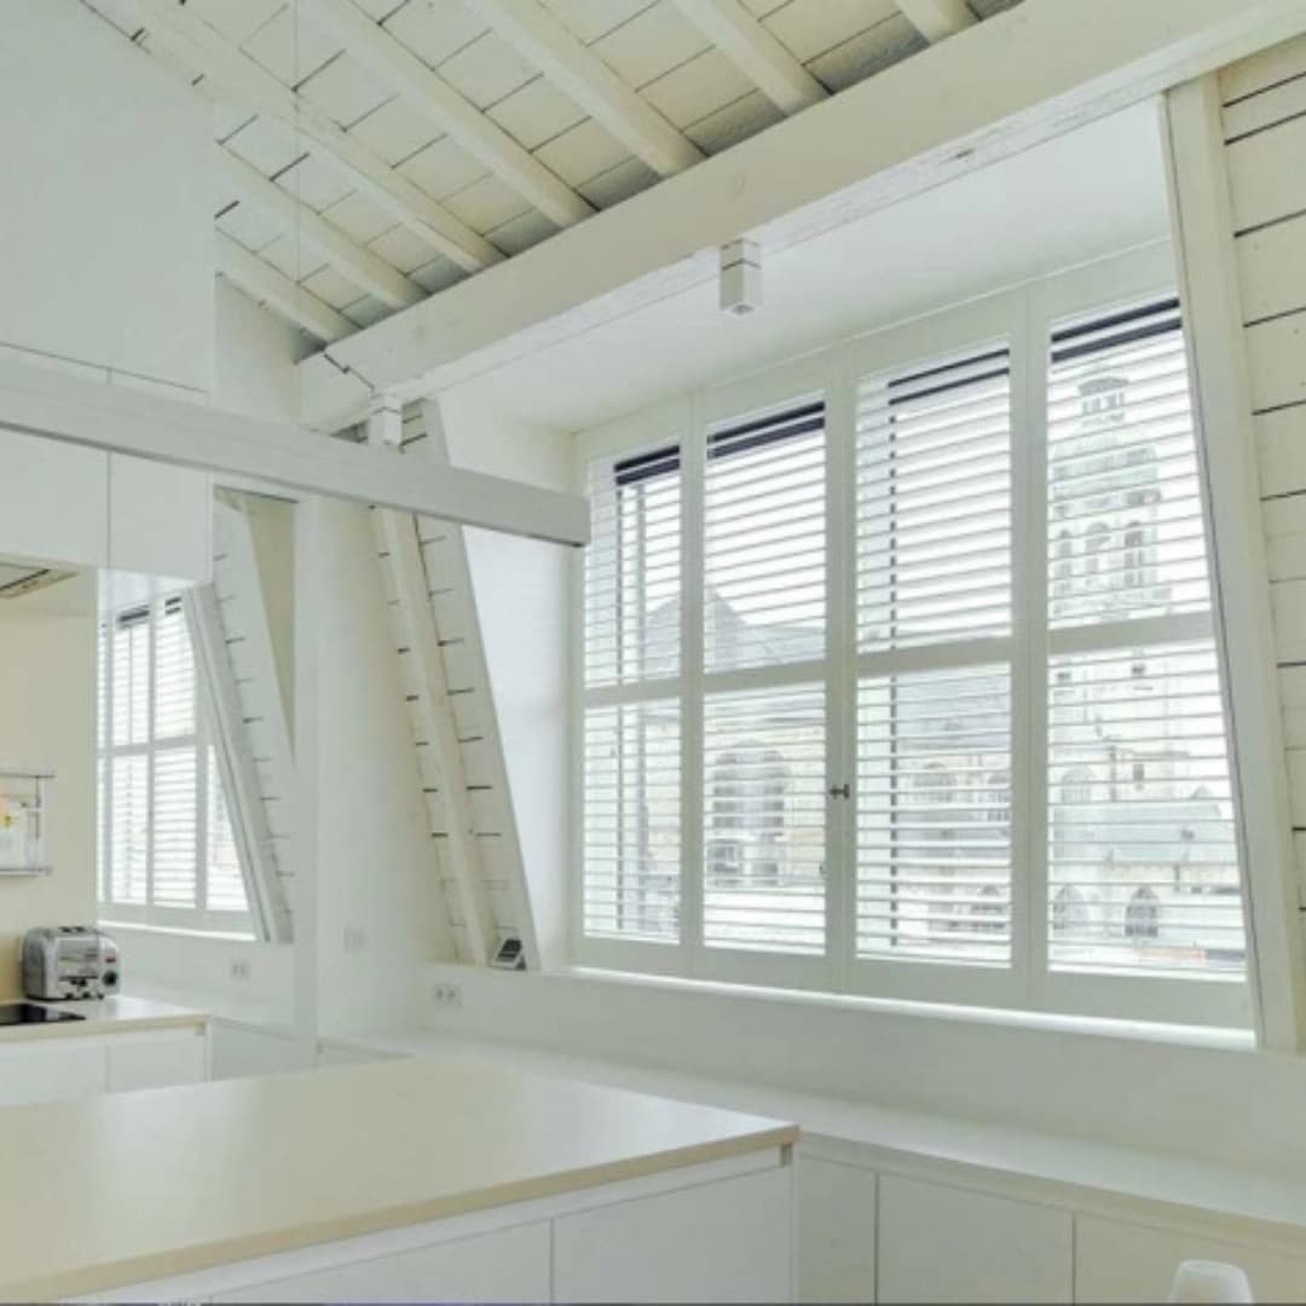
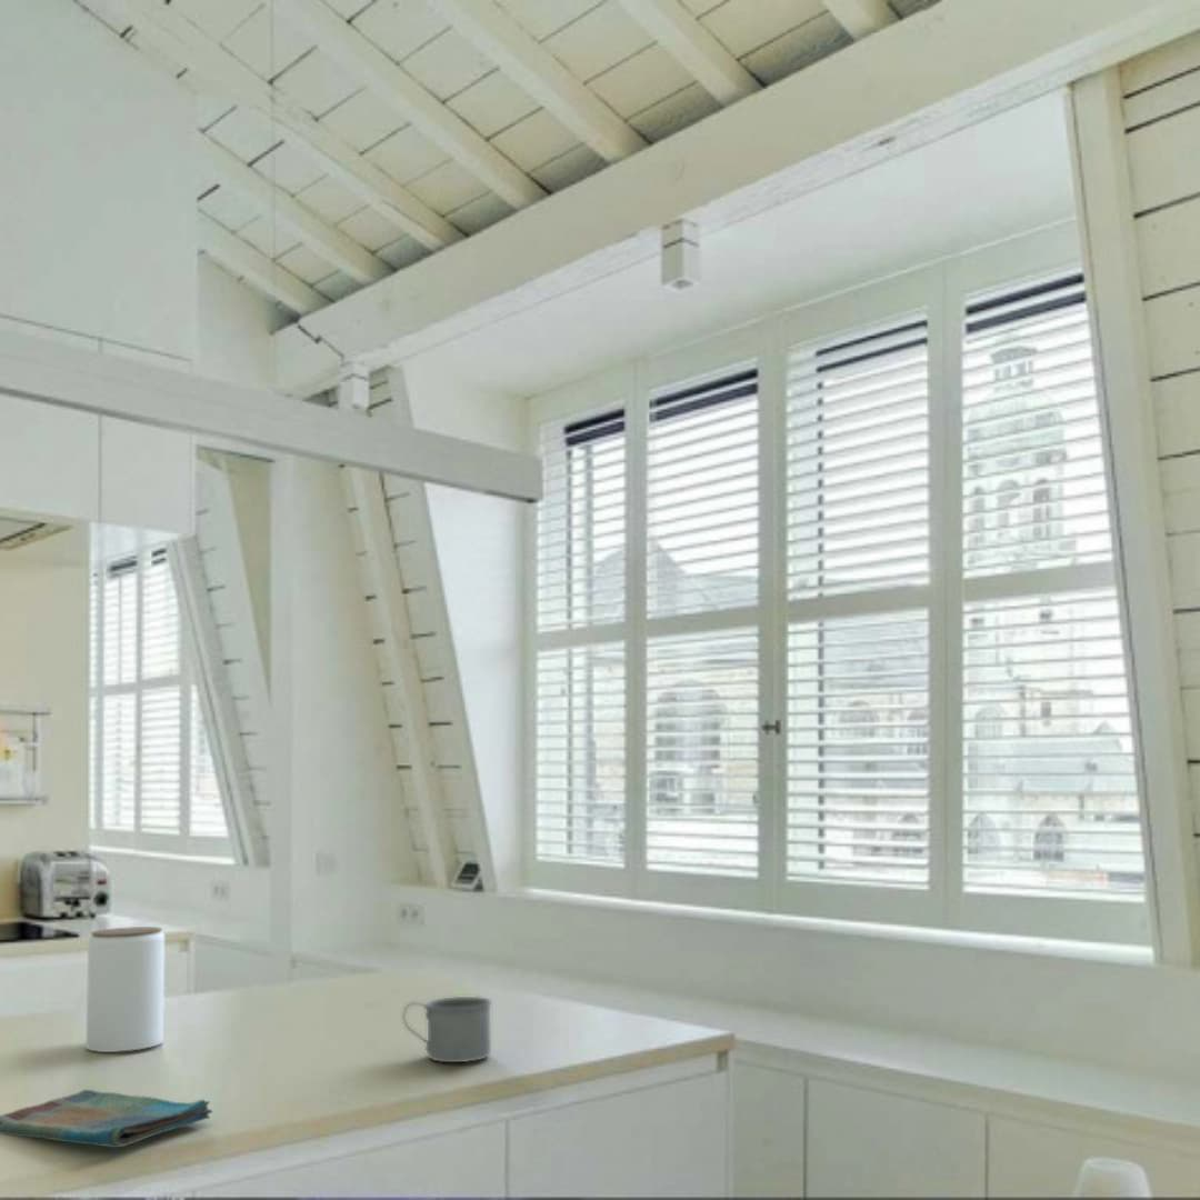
+ jar [84,926,166,1053]
+ dish towel [0,1089,213,1149]
+ mug [402,996,493,1063]
